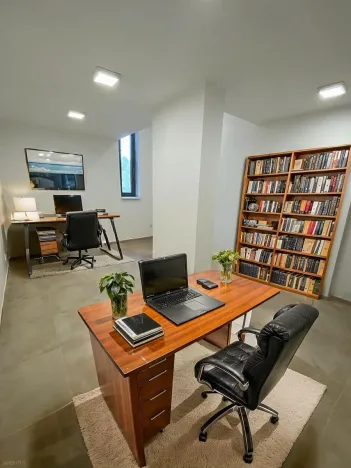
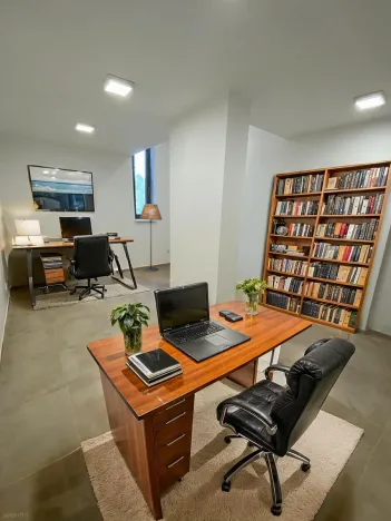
+ floor lamp [138,203,163,273]
